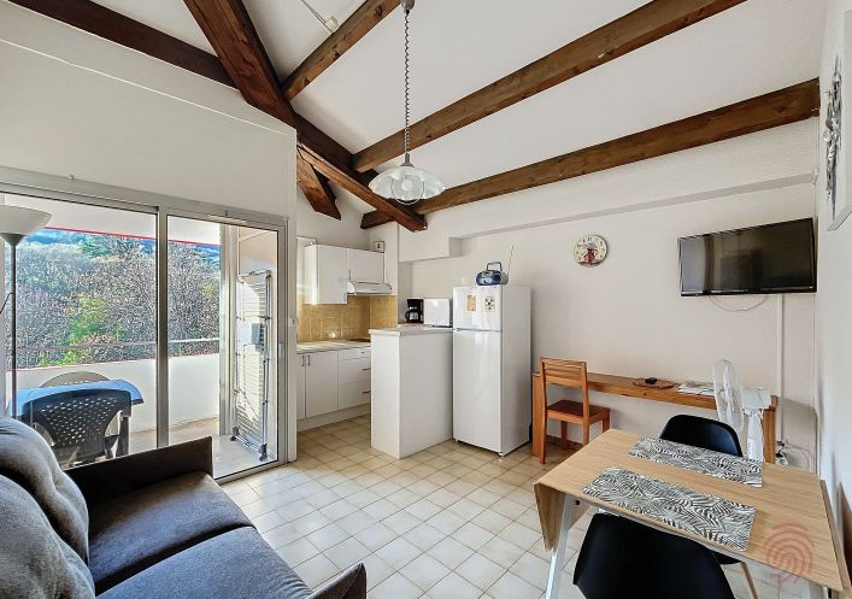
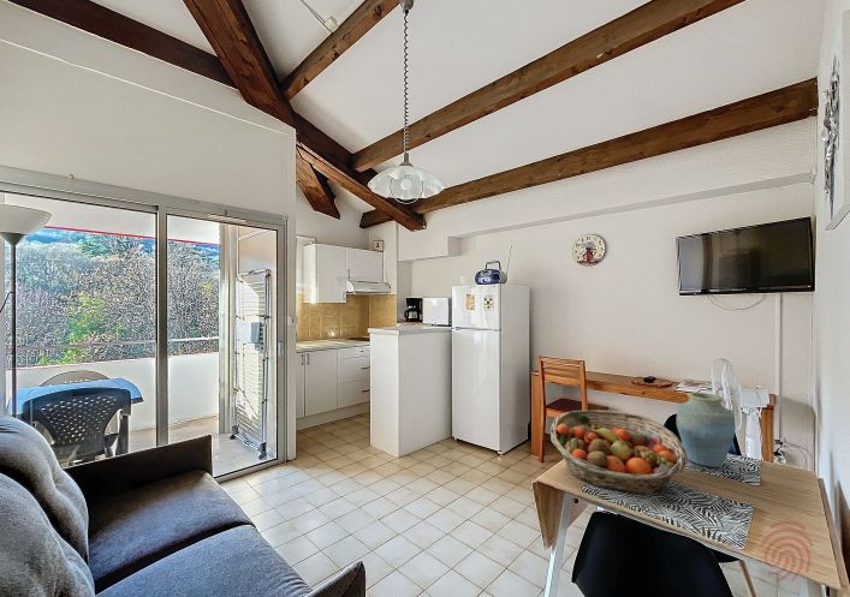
+ fruit basket [549,408,689,495]
+ vase [676,392,737,468]
